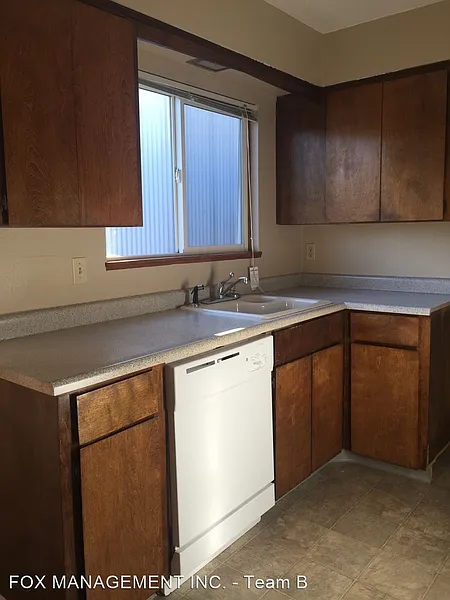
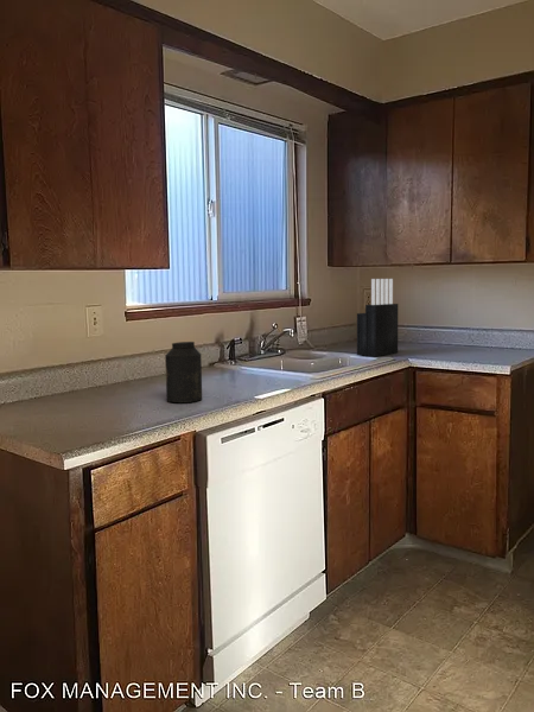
+ canister [164,341,203,403]
+ knife block [356,278,399,357]
